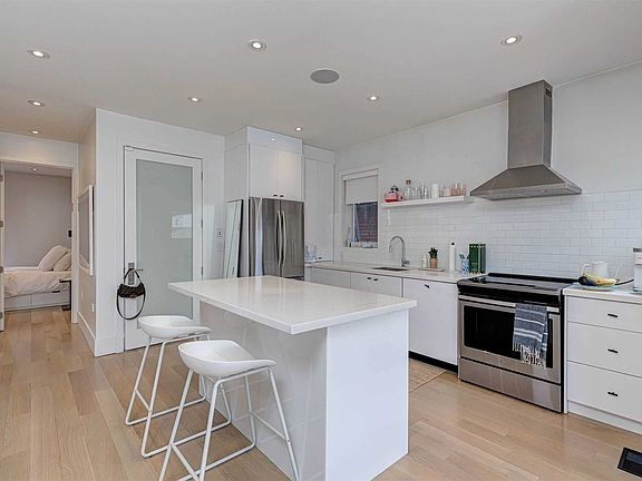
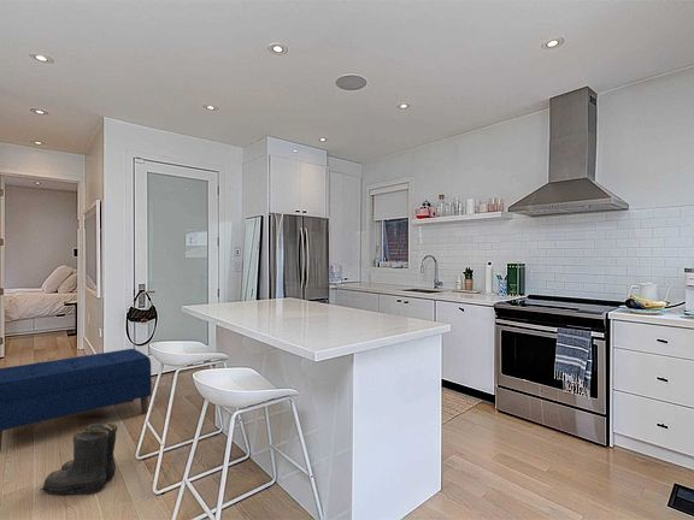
+ bench [0,348,153,453]
+ boots [39,421,119,496]
